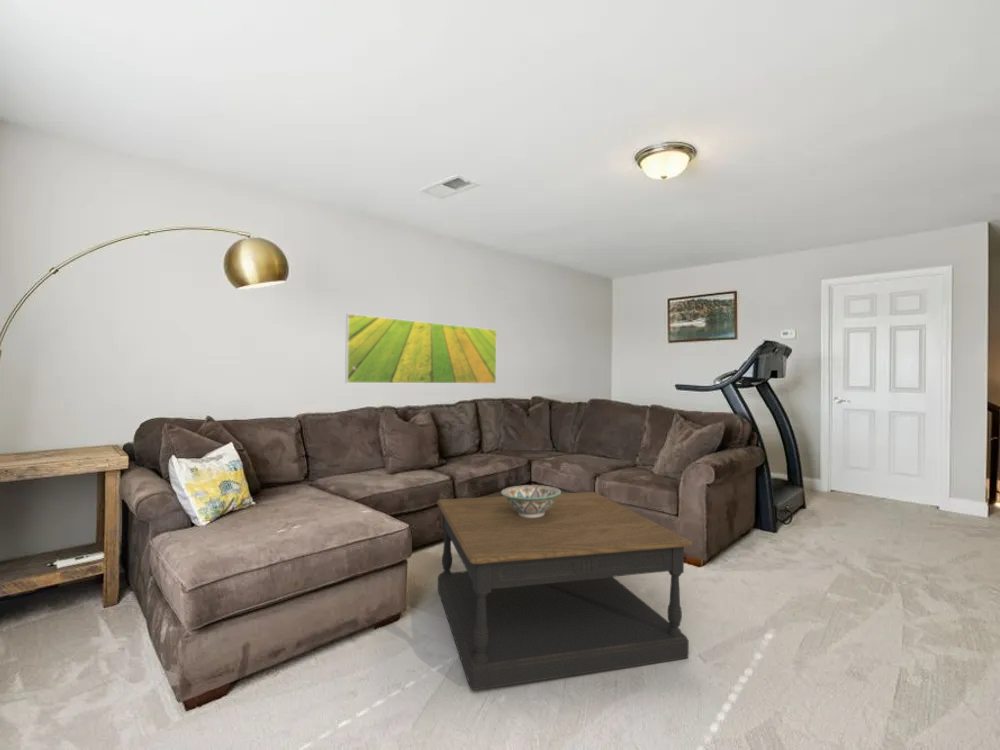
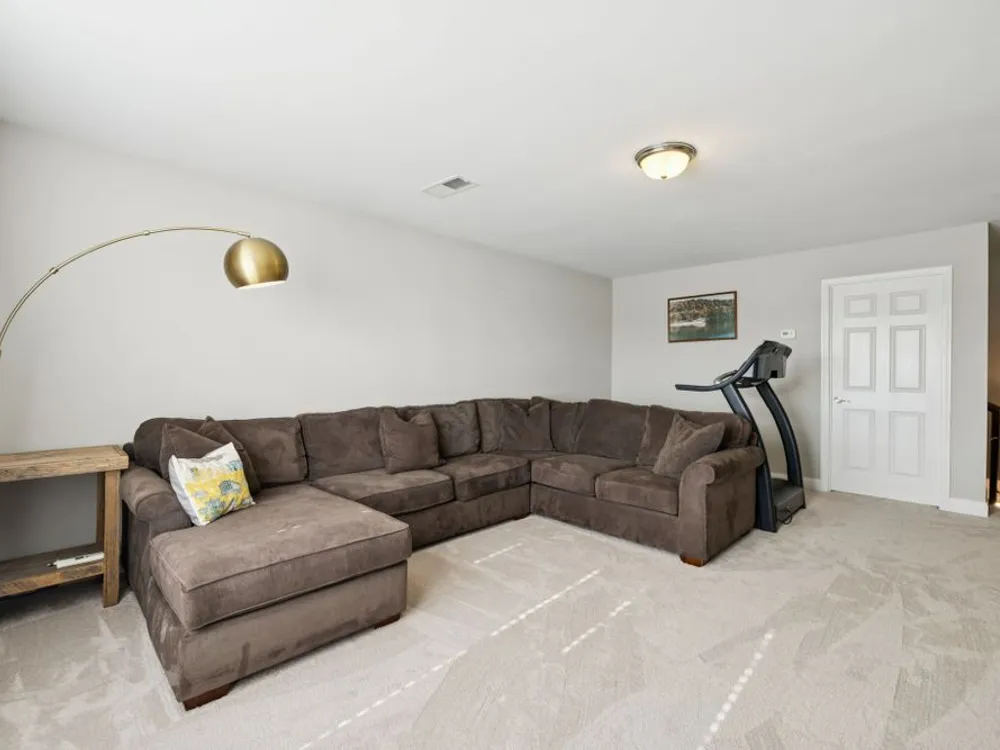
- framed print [344,313,498,385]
- coffee table [436,491,693,691]
- decorative bowl [500,484,562,518]
